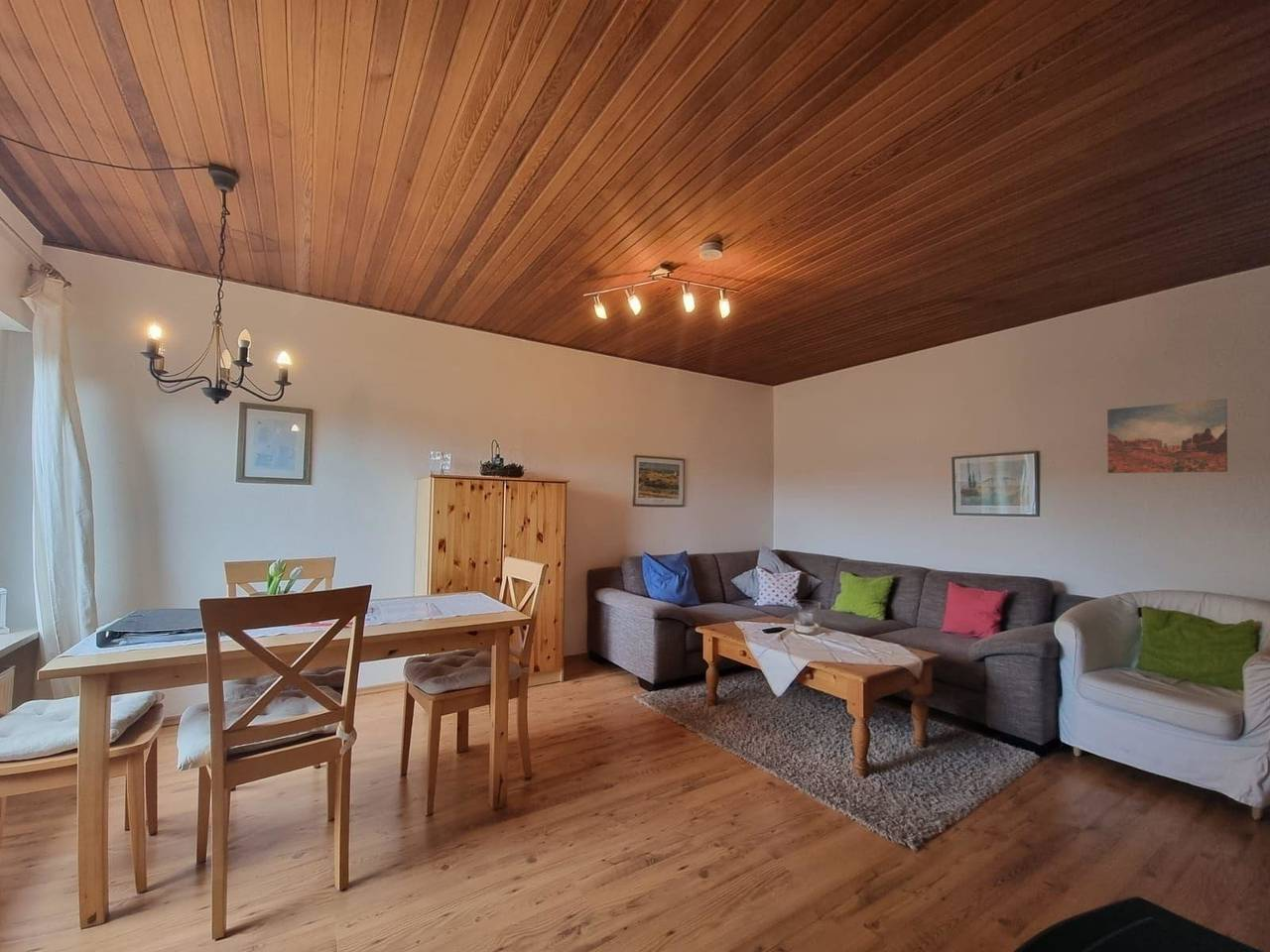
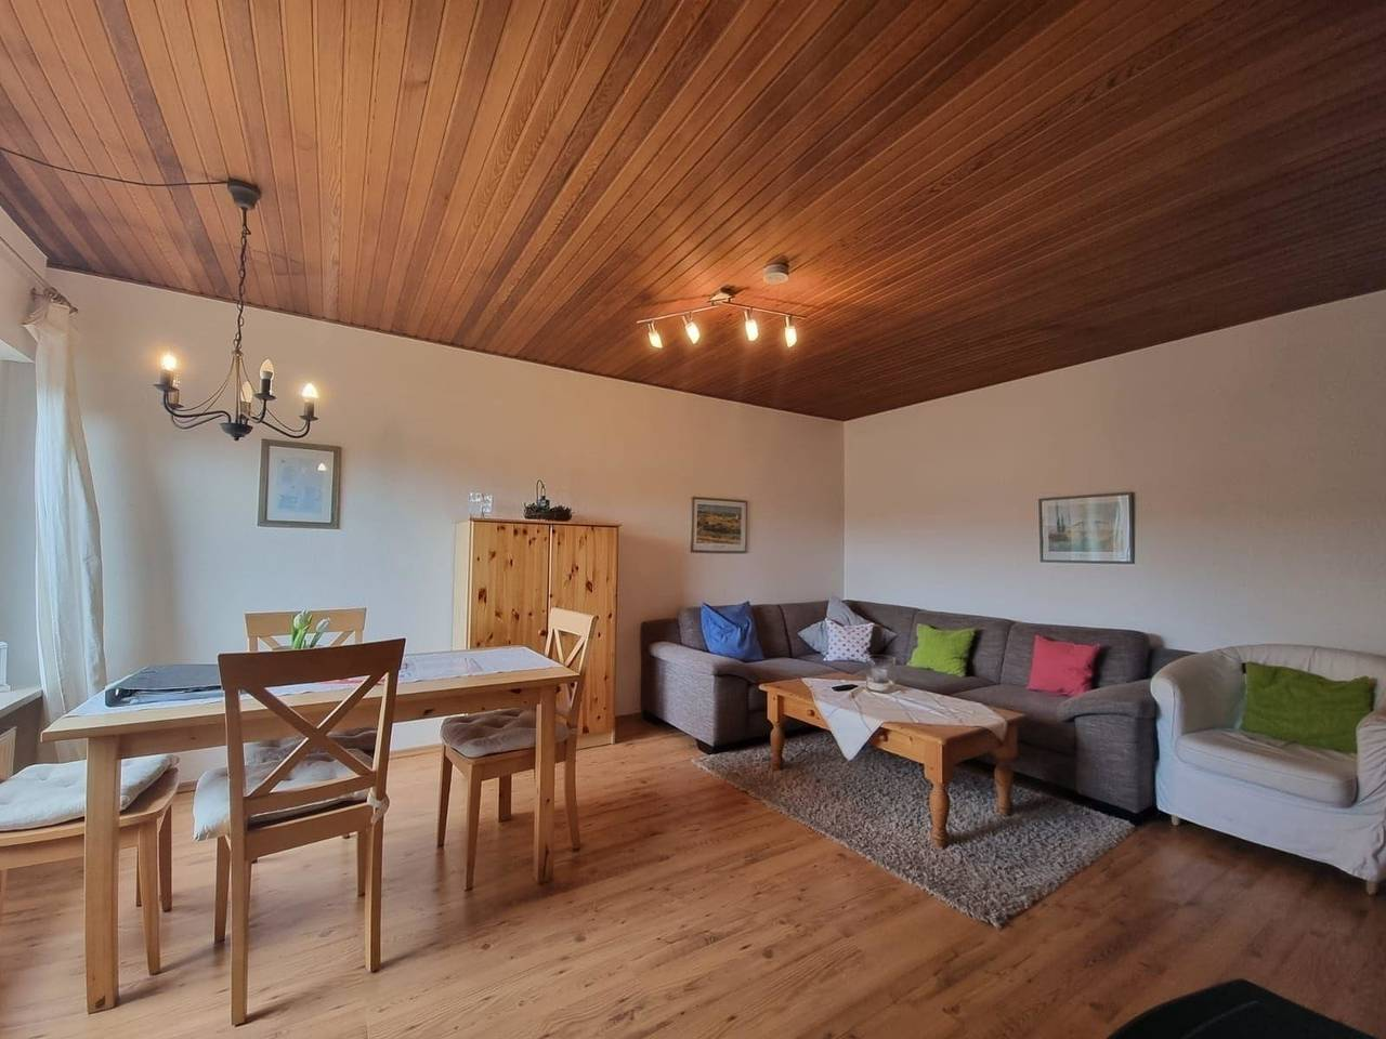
- wall art [1106,398,1228,474]
